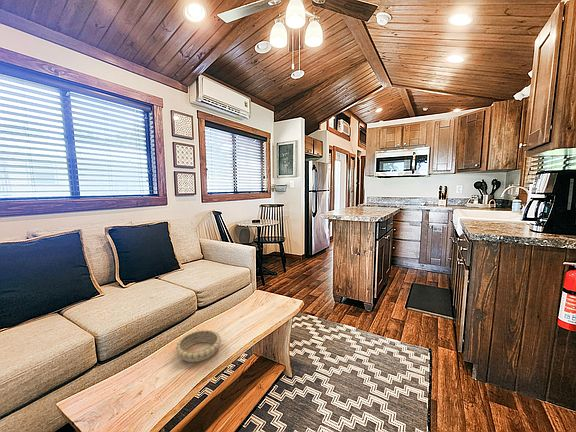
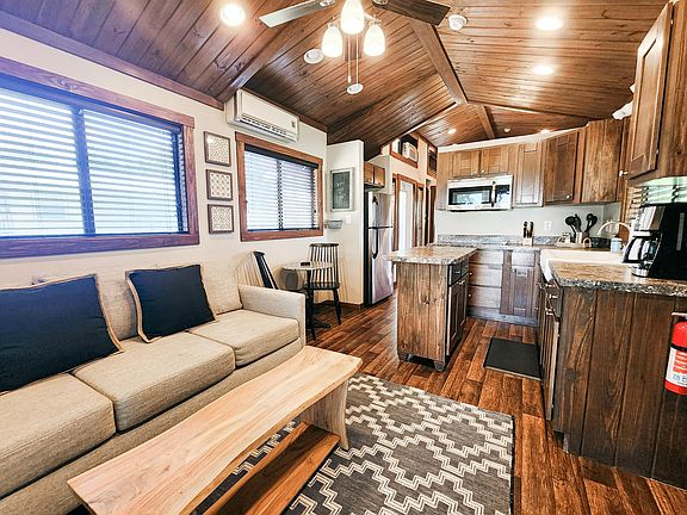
- decorative bowl [175,329,222,363]
